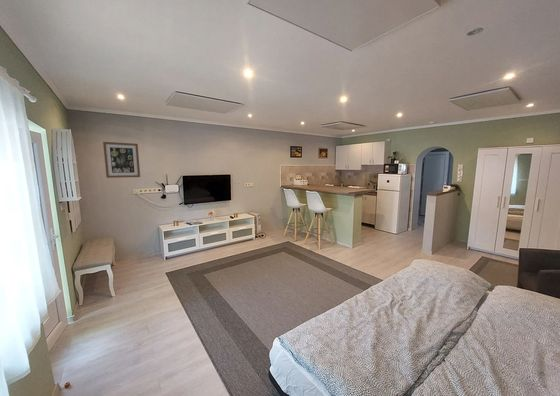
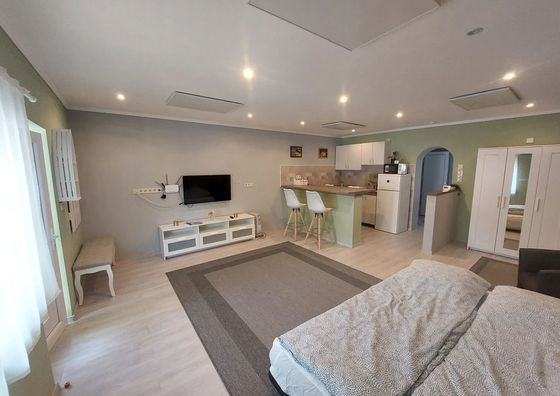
- wall art [102,141,141,179]
